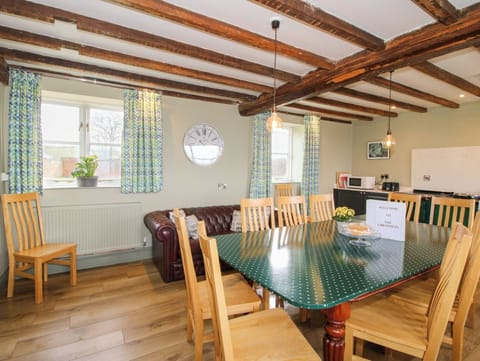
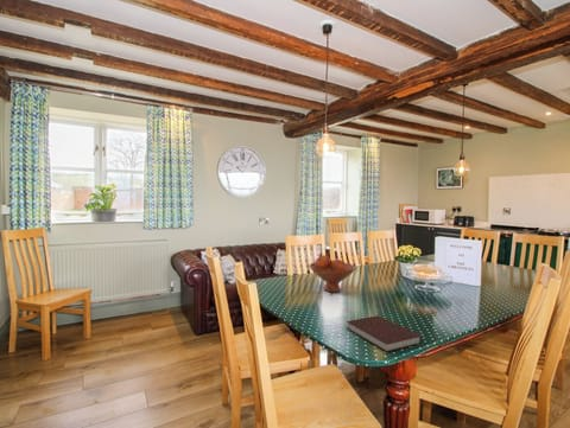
+ fruit bowl [308,254,357,293]
+ notebook [346,314,423,353]
